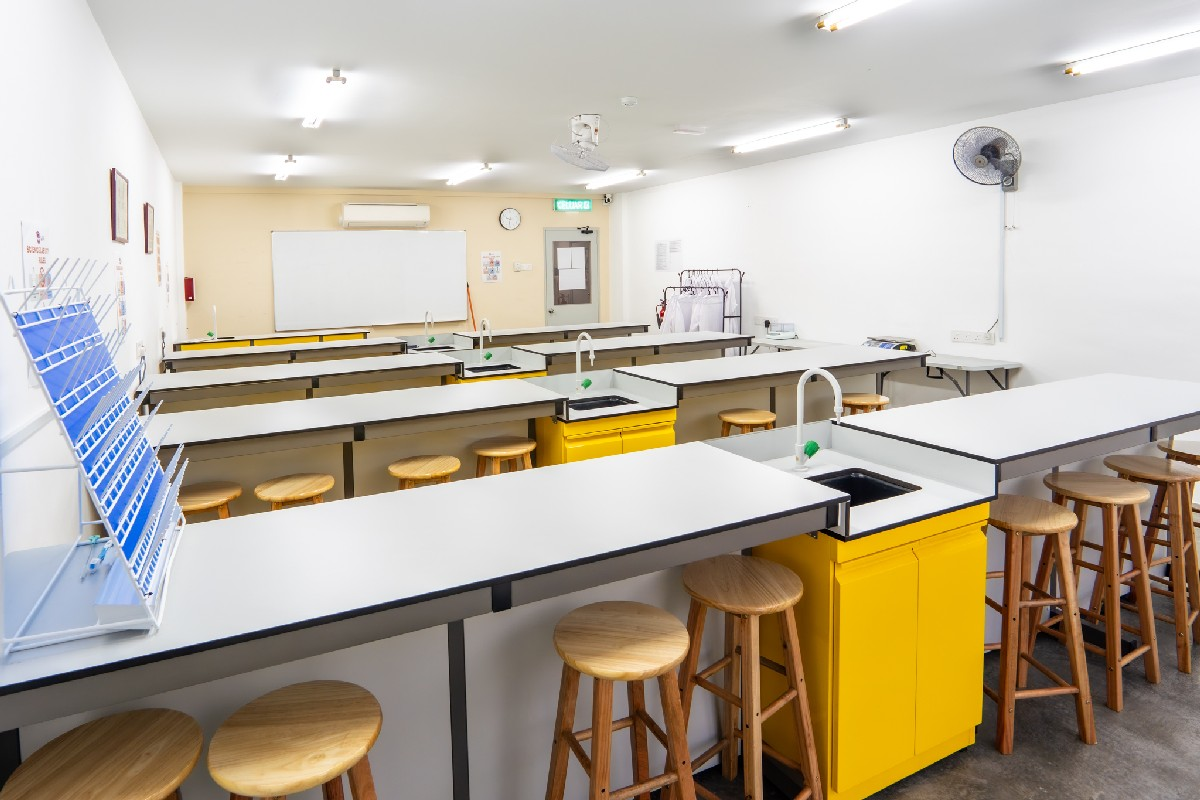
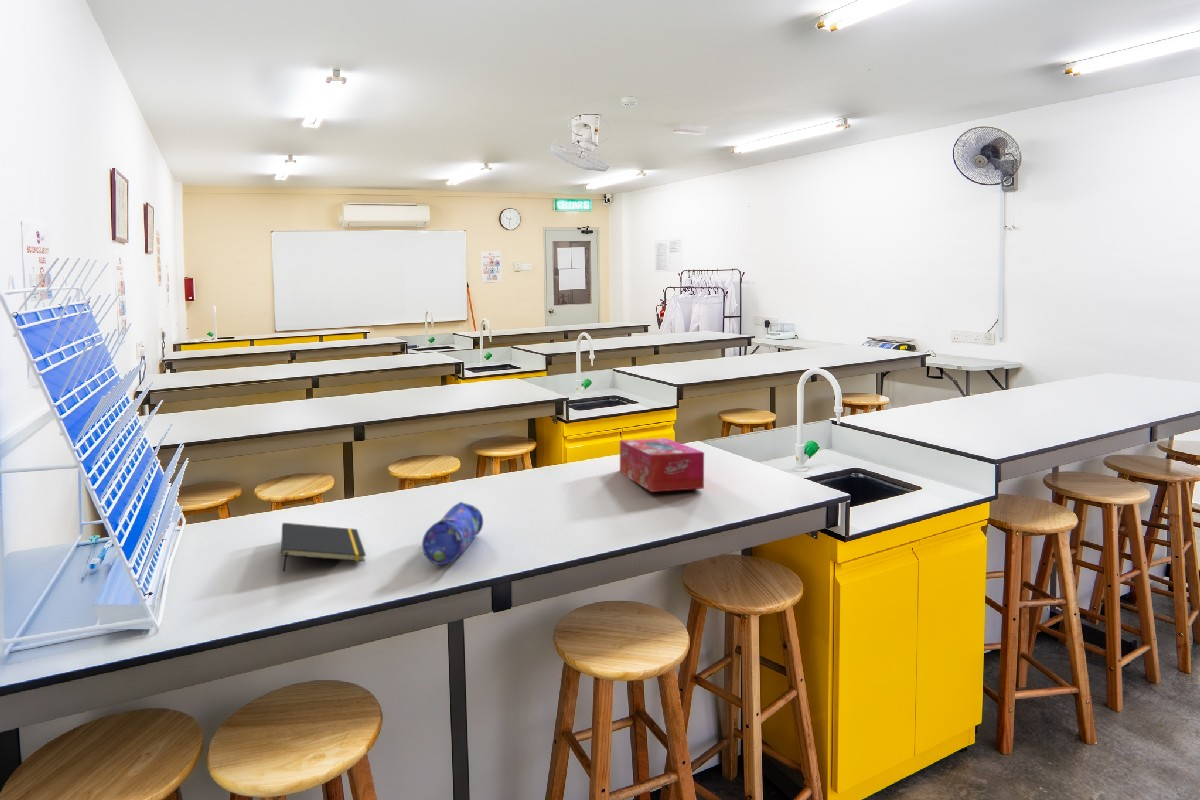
+ tissue box [619,437,705,493]
+ pencil case [421,501,484,566]
+ notepad [280,522,367,573]
